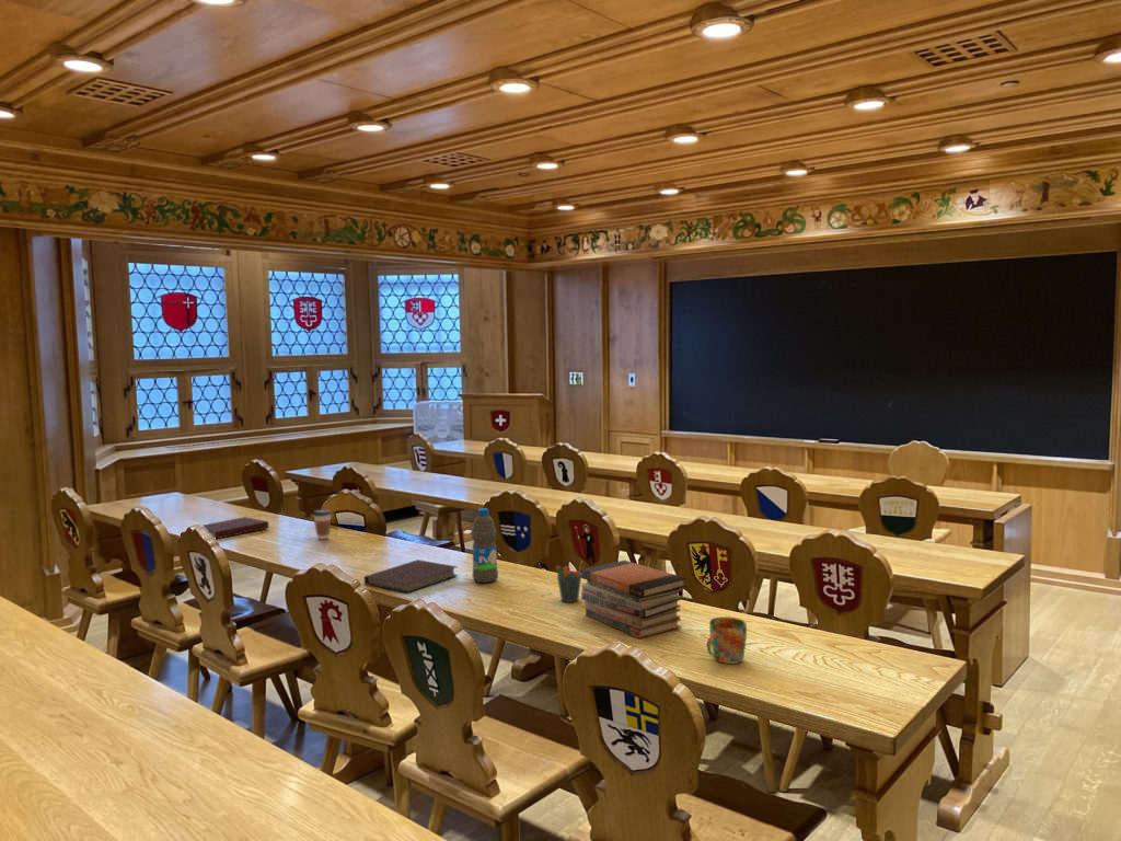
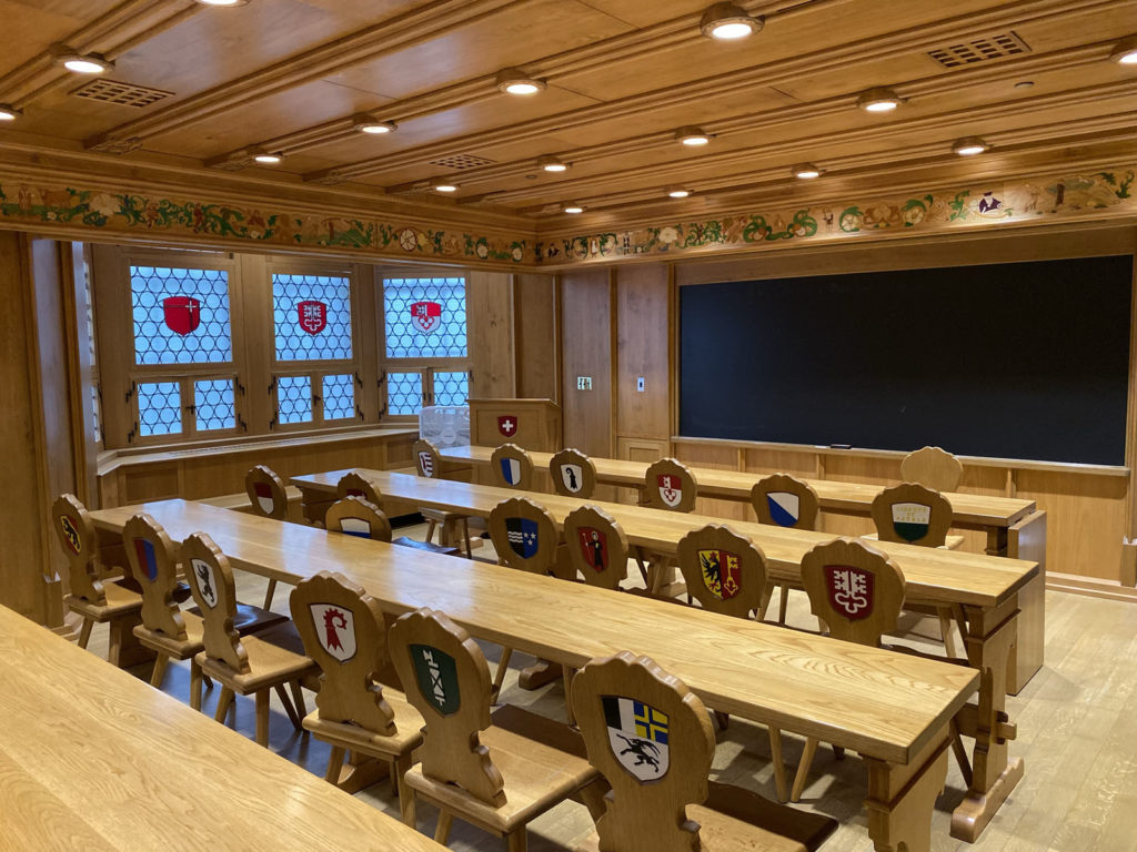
- mug [706,615,748,665]
- notebook [363,558,459,594]
- book stack [580,560,687,640]
- notebook [201,516,269,540]
- water bottle [471,507,499,584]
- pen holder [555,560,583,603]
- coffee cup [312,509,332,541]
